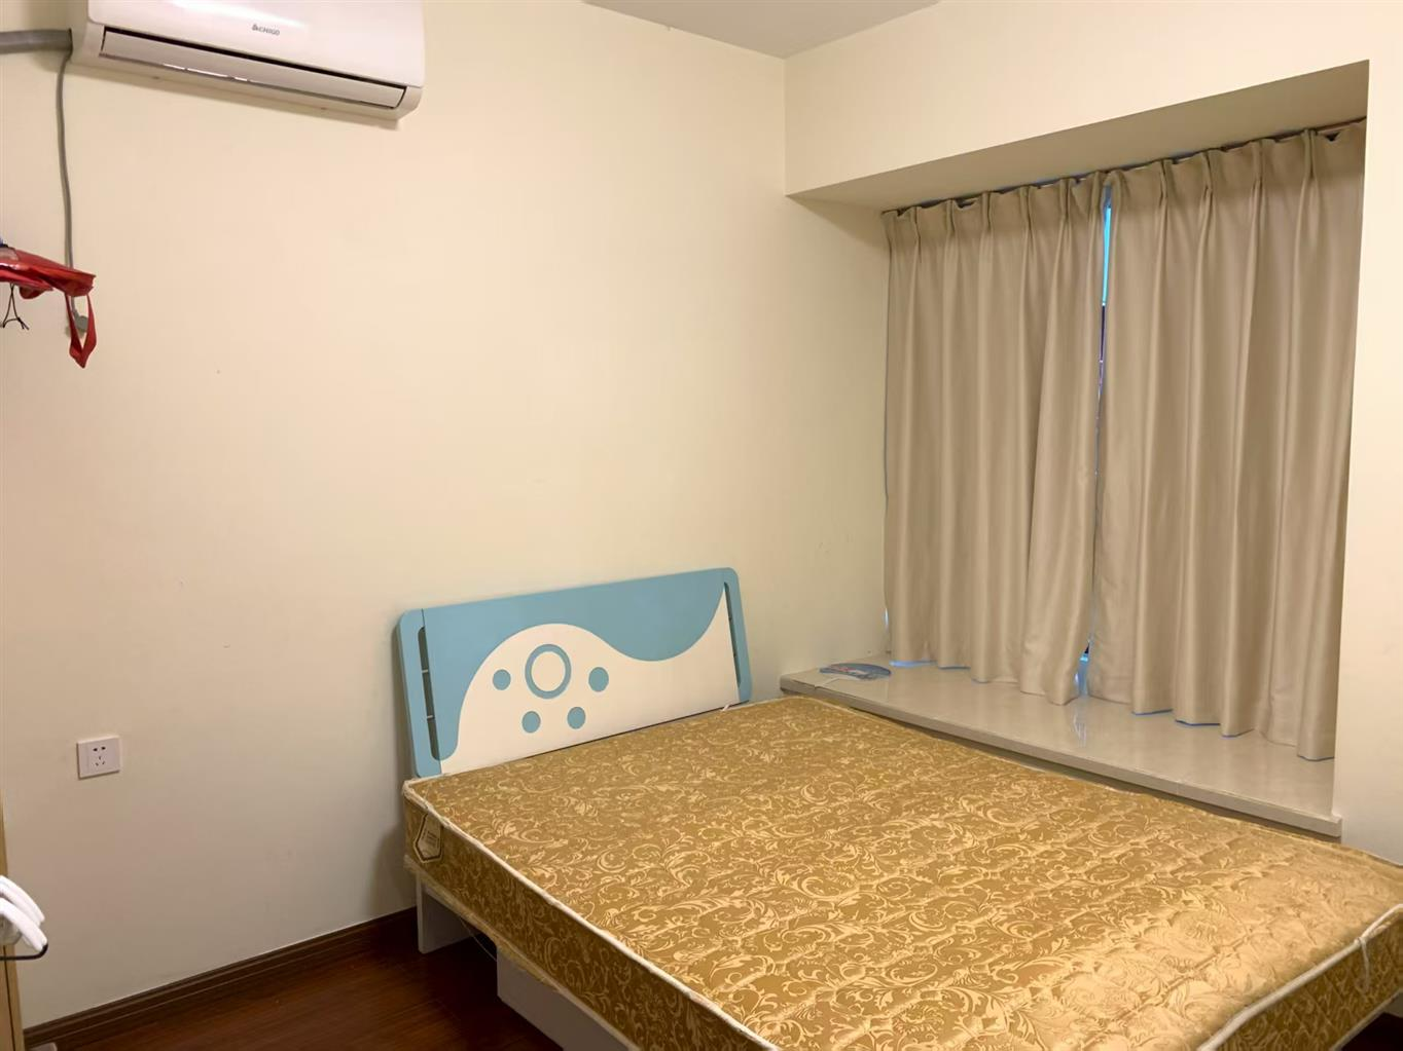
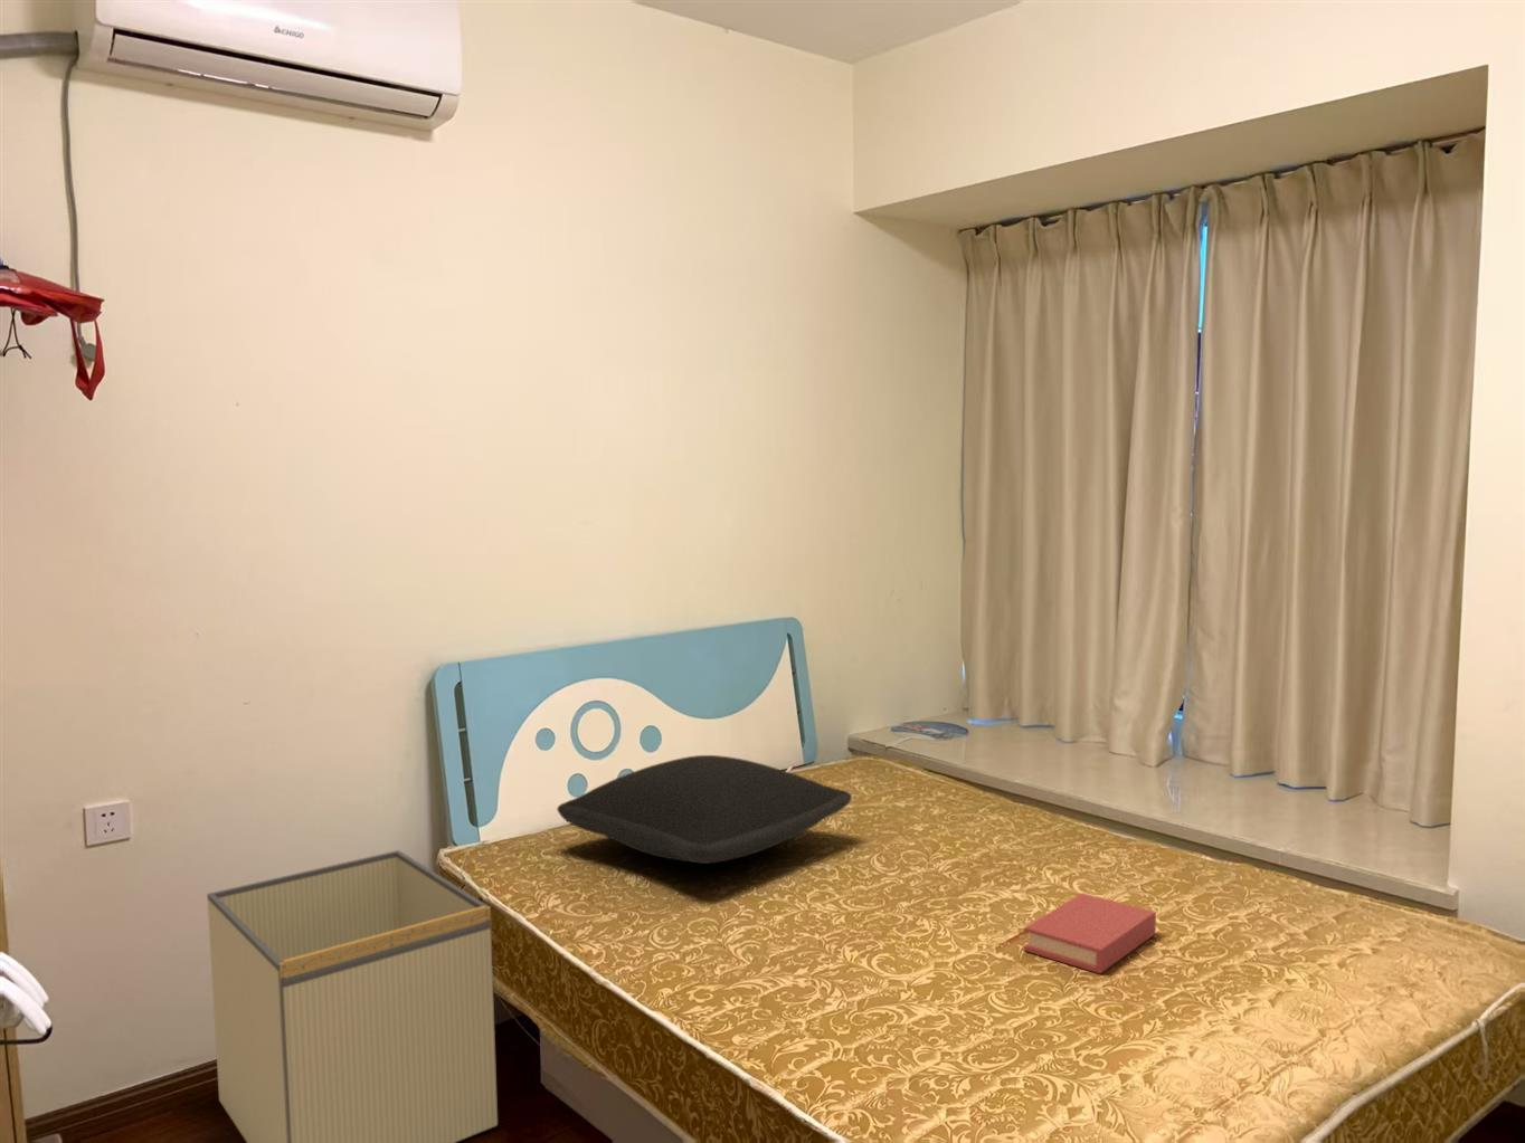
+ storage bin [205,849,498,1143]
+ book [1023,892,1158,974]
+ pillow [556,754,853,864]
